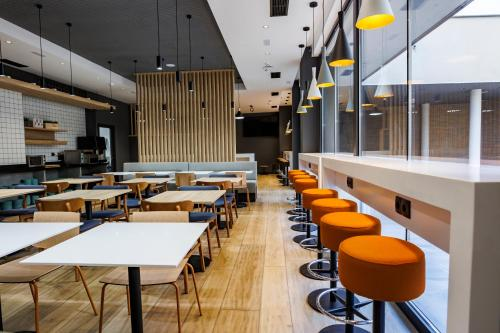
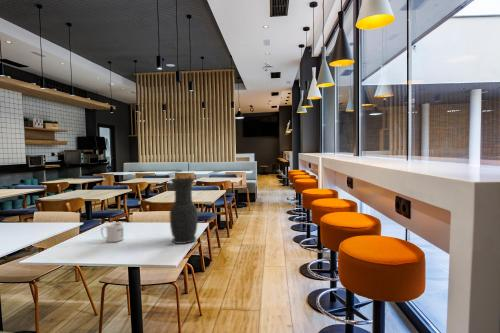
+ mug [100,222,125,243]
+ vase [169,177,199,245]
